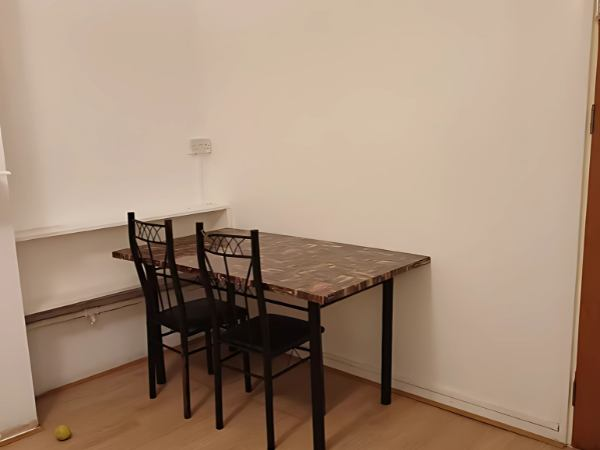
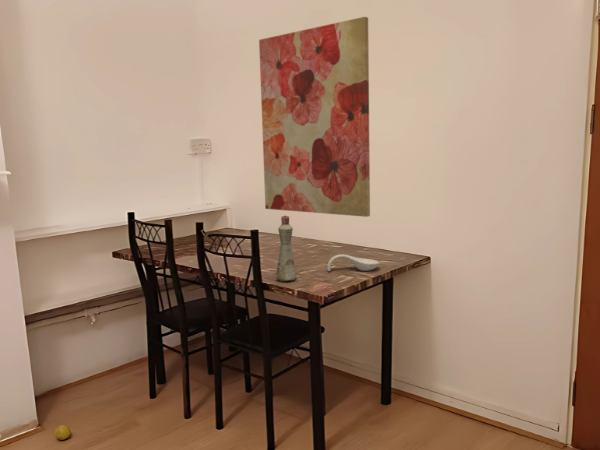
+ spoon rest [326,253,380,272]
+ bottle [275,214,297,282]
+ wall art [258,16,371,218]
